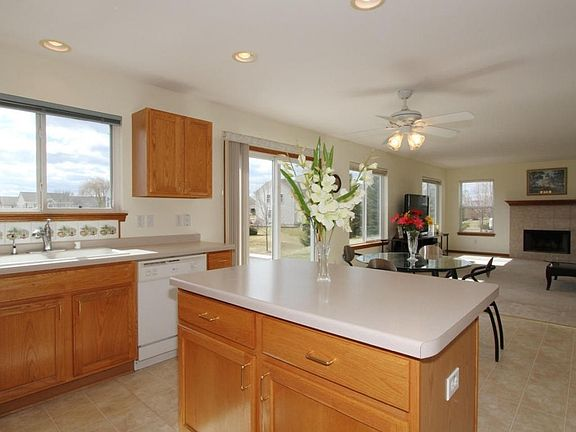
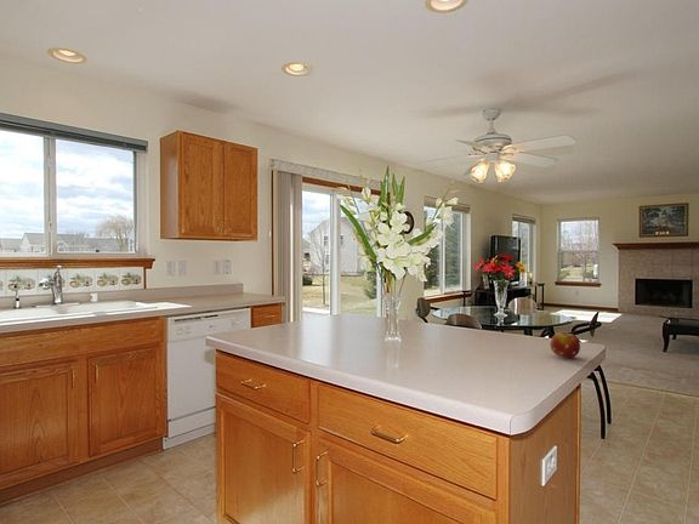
+ fruit [549,331,581,359]
